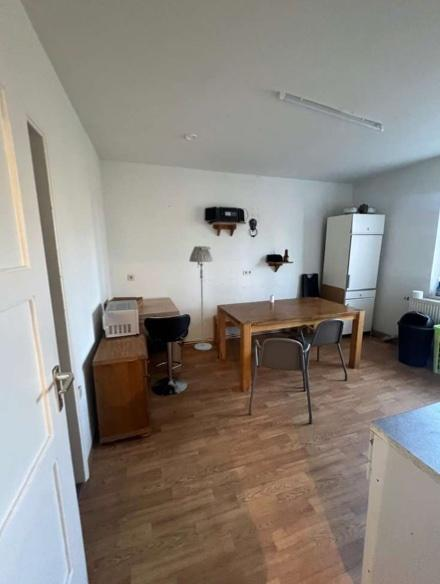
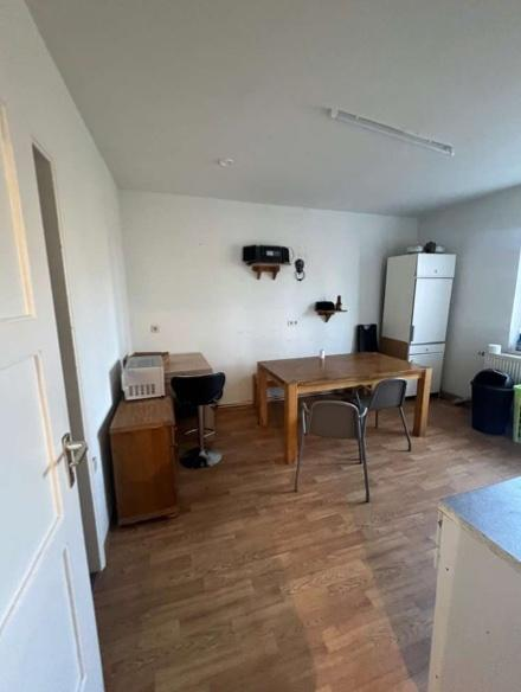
- floor lamp [188,245,214,351]
